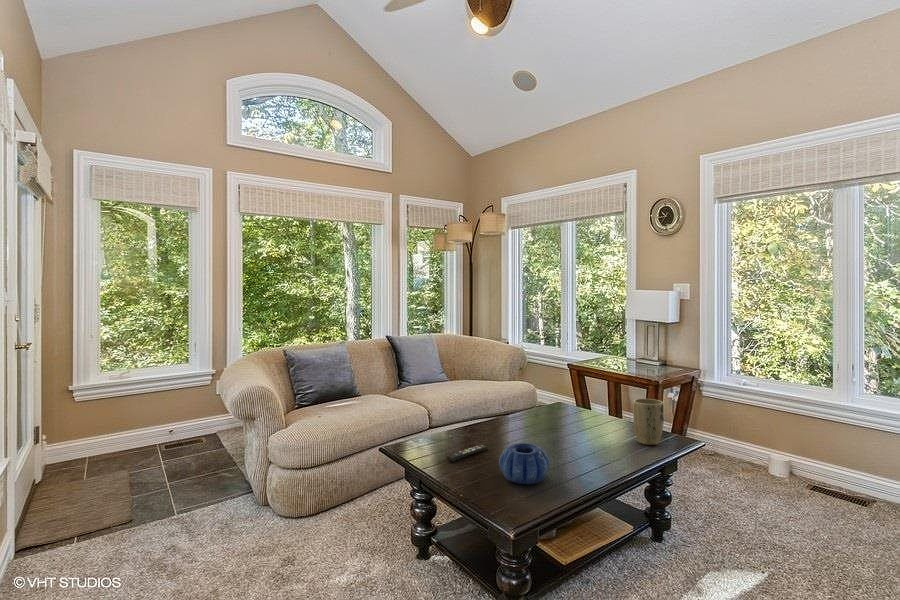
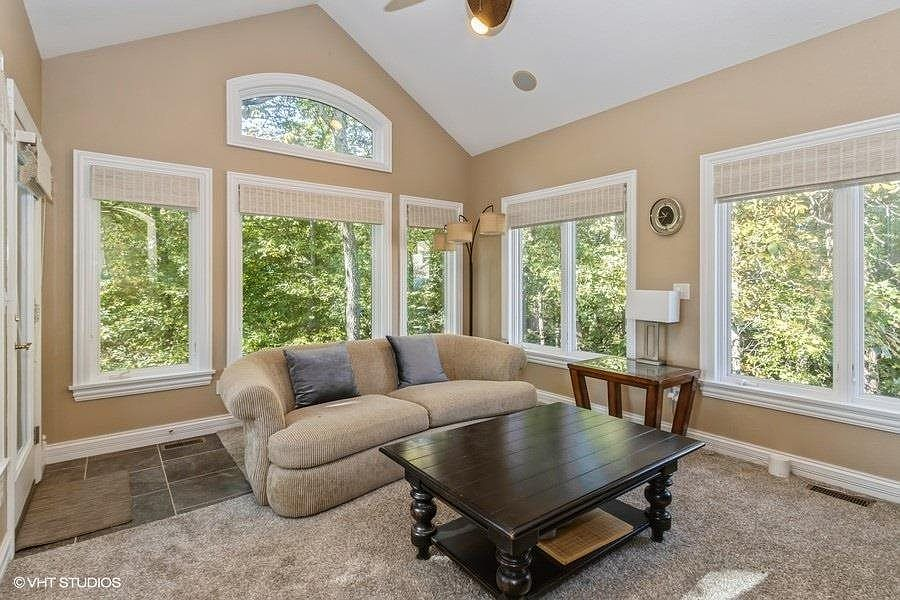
- remote control [446,444,489,463]
- plant pot [632,398,665,446]
- decorative bowl [498,442,551,485]
